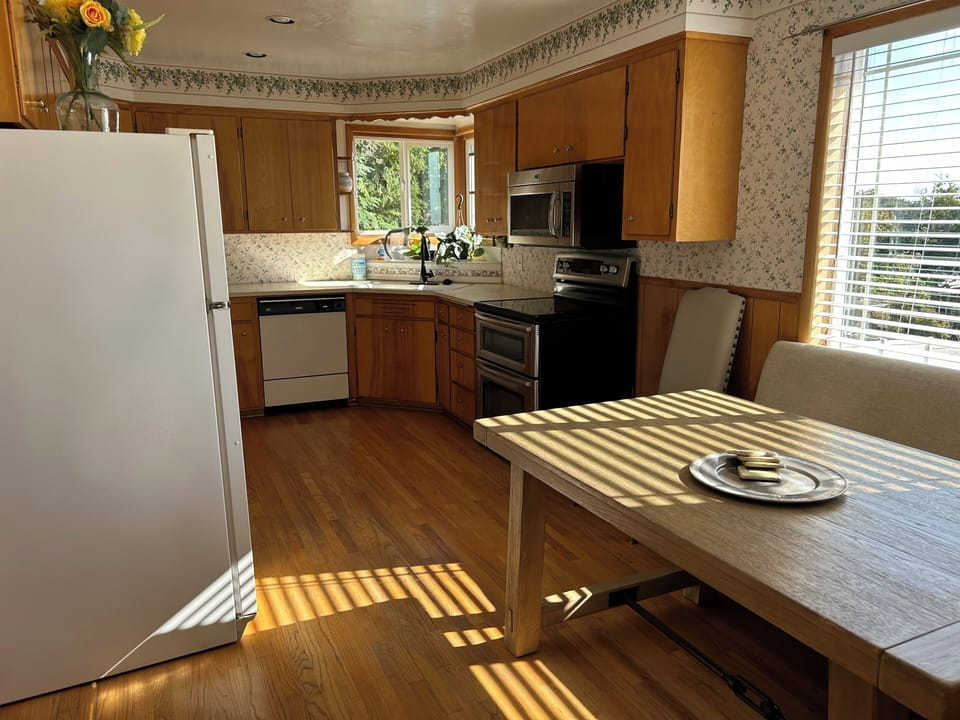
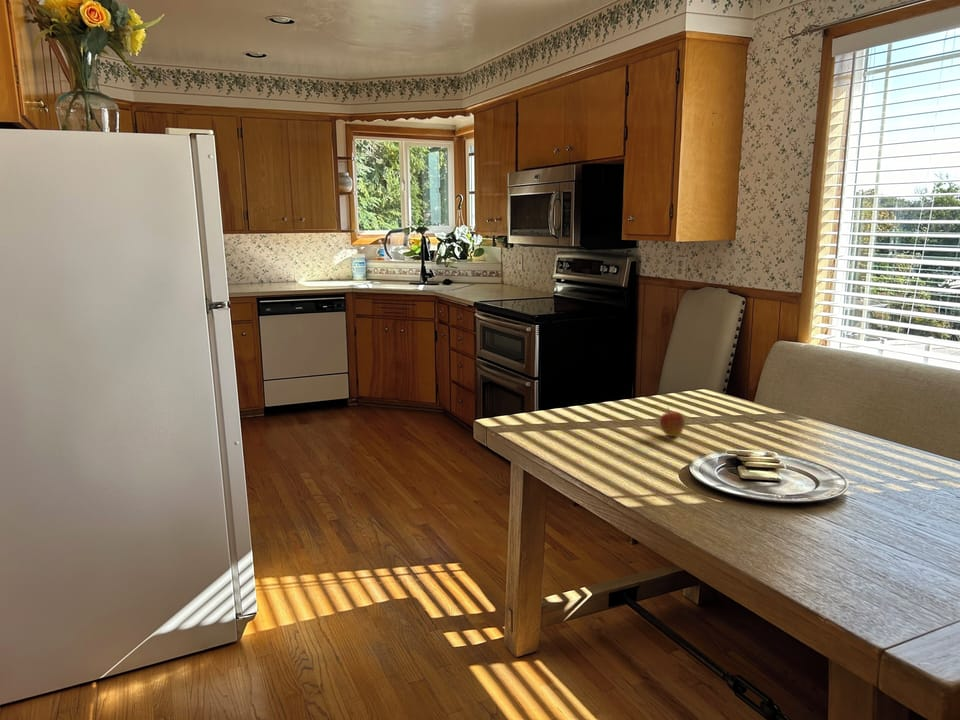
+ fruit [659,406,686,438]
